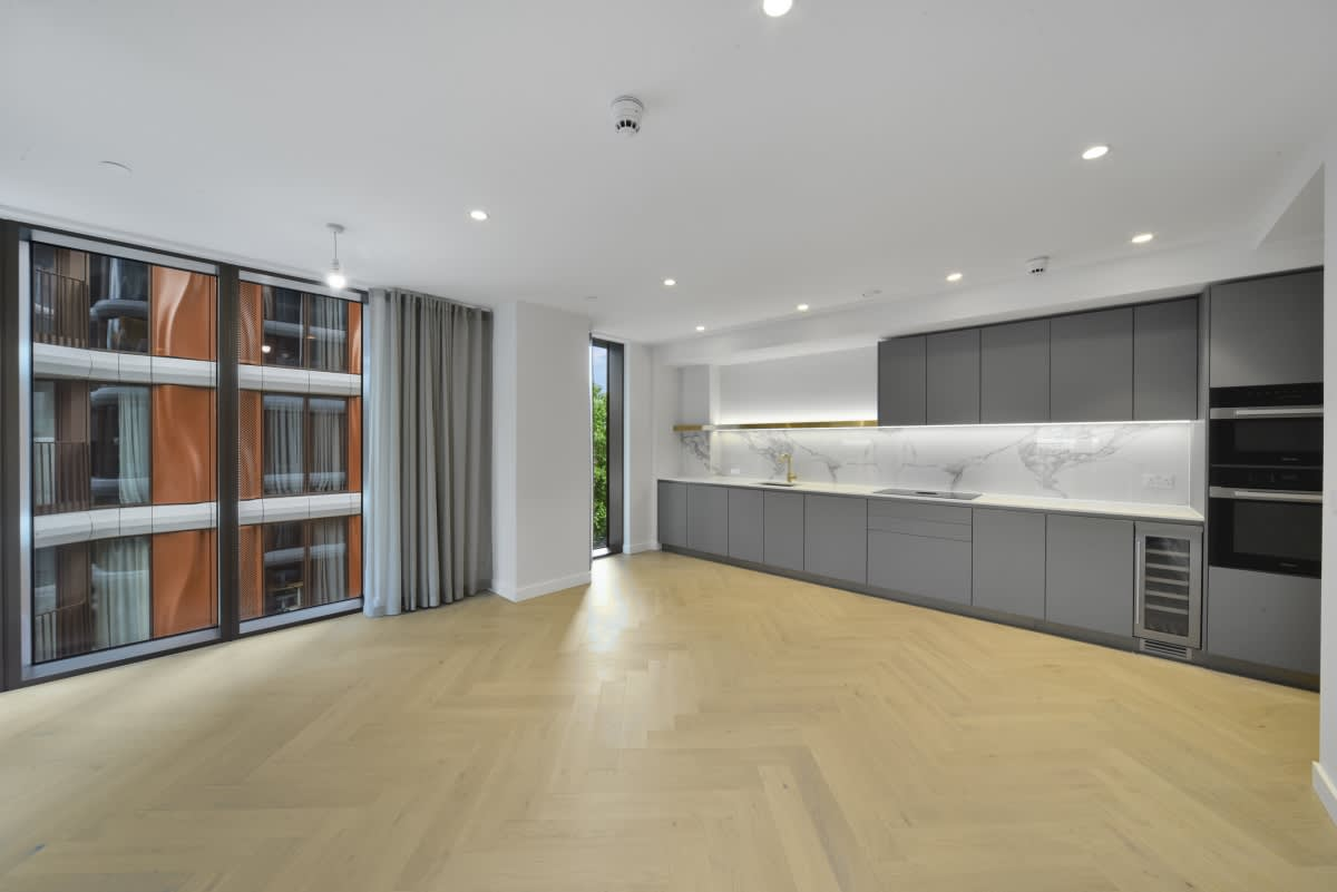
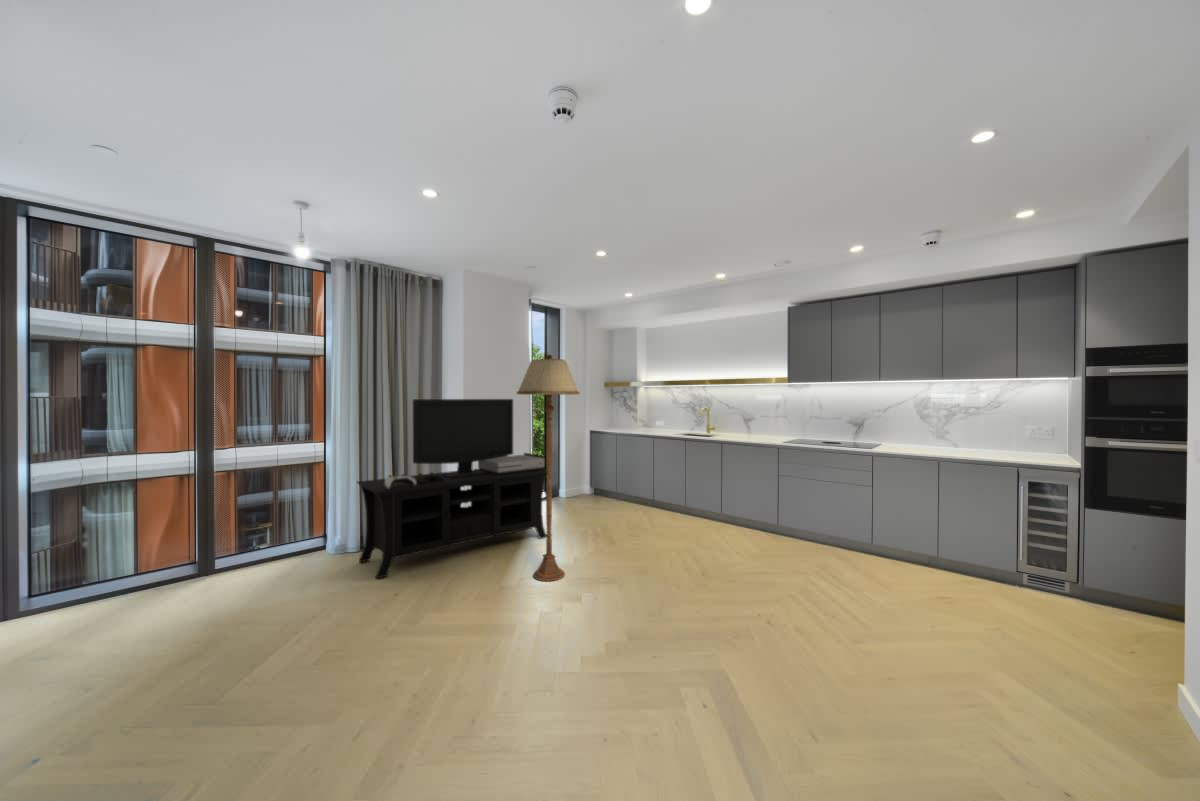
+ media console [356,398,547,580]
+ floor lamp [516,354,581,582]
